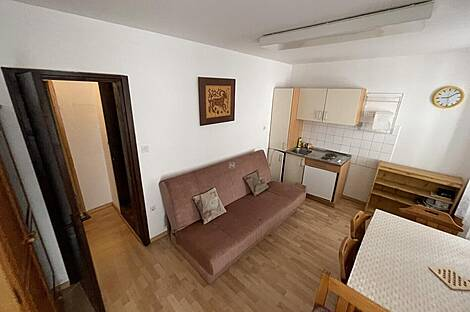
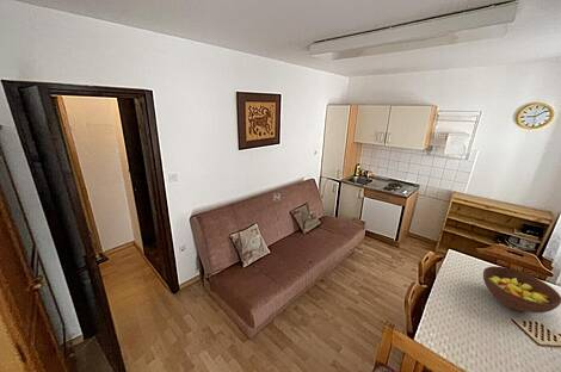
+ fruit bowl [482,265,561,315]
